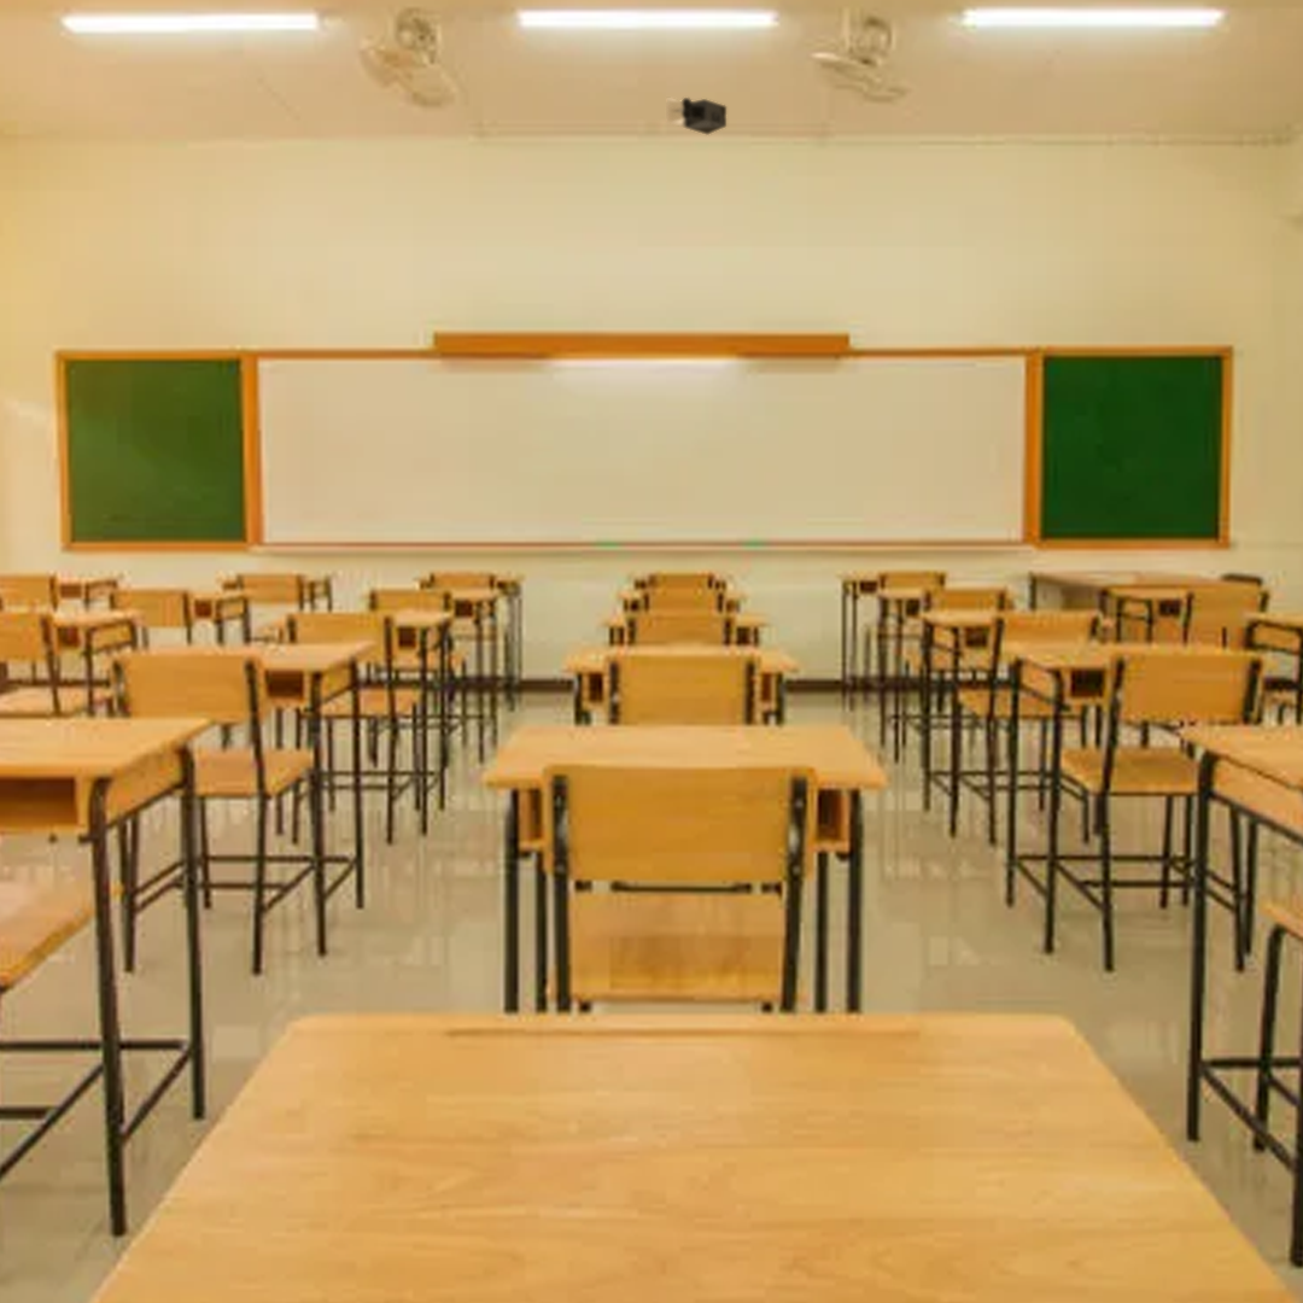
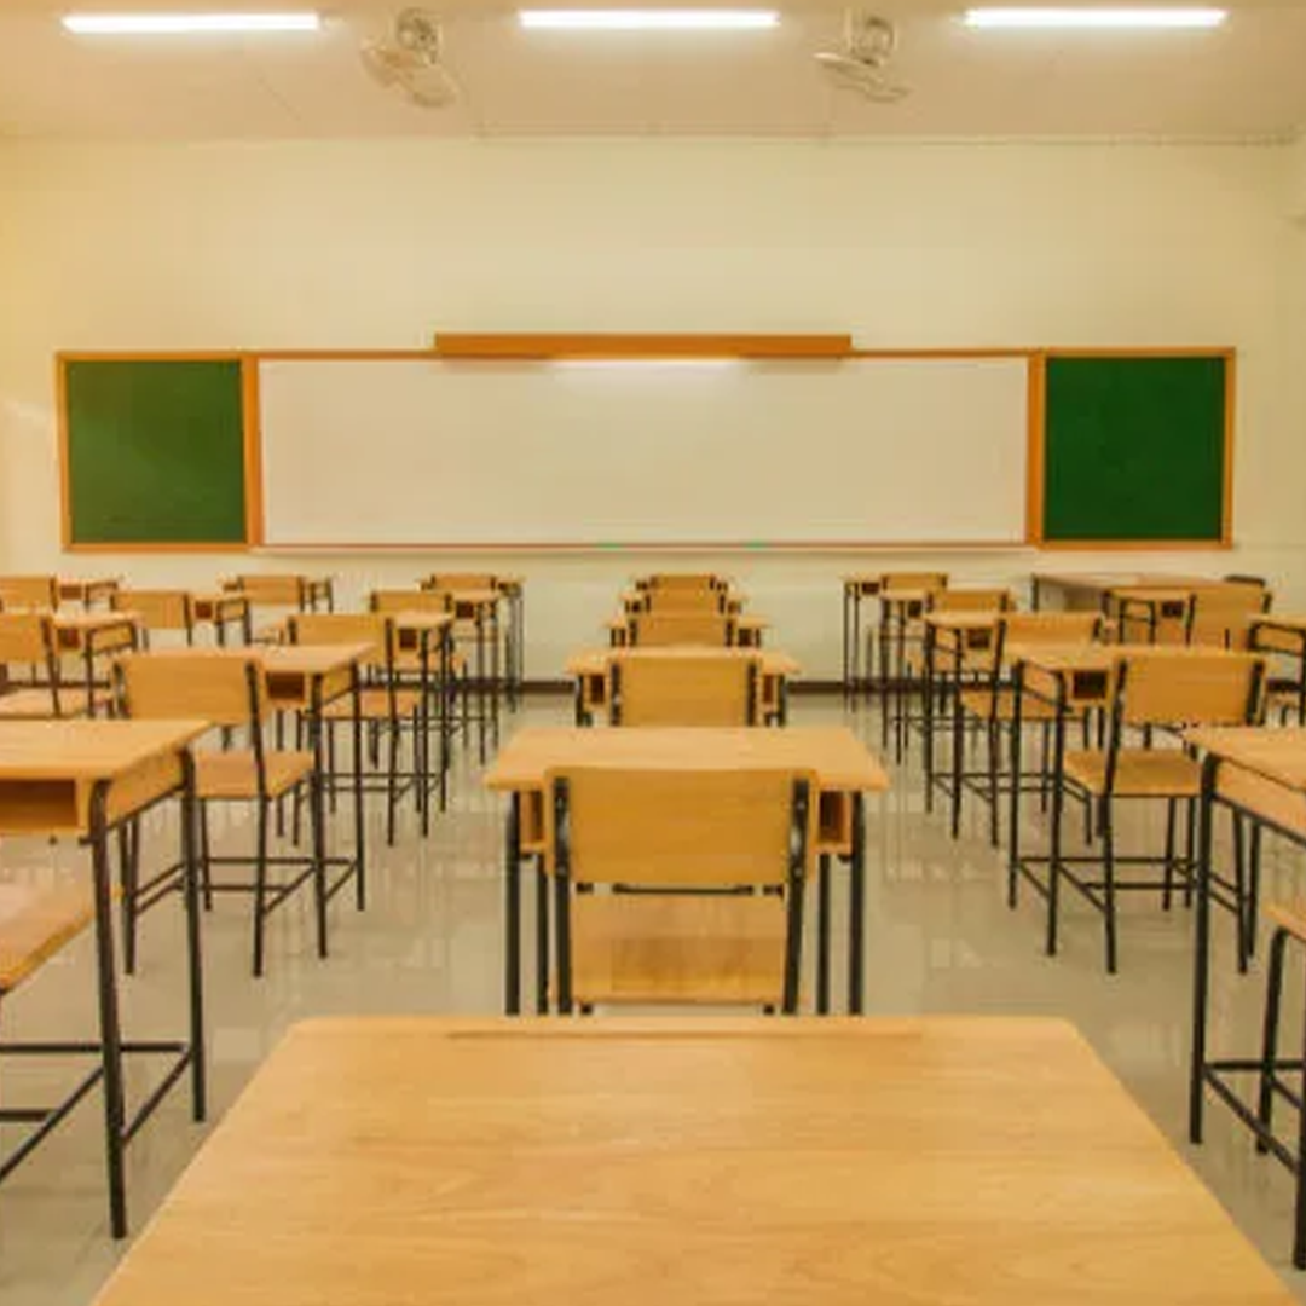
- projector [665,97,728,136]
